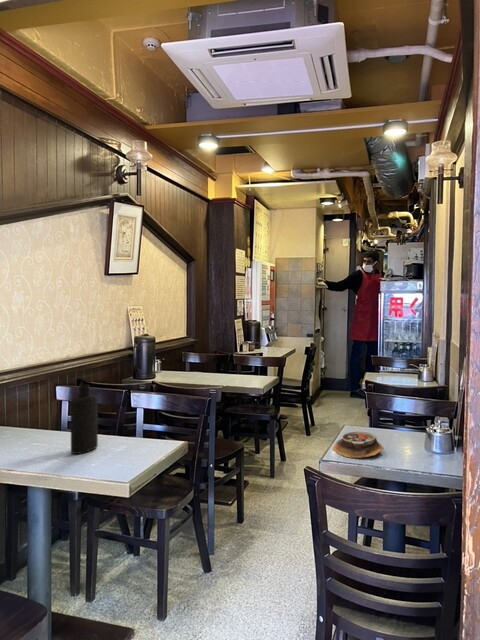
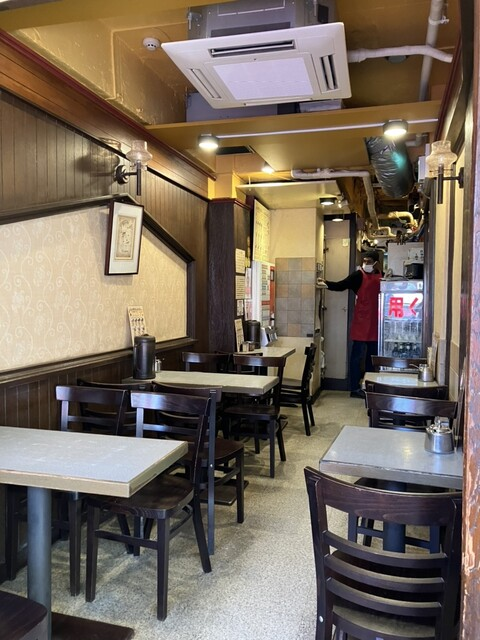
- bottle [70,384,99,455]
- soup bowl [332,430,384,459]
